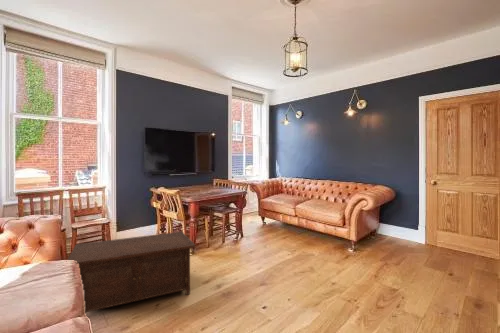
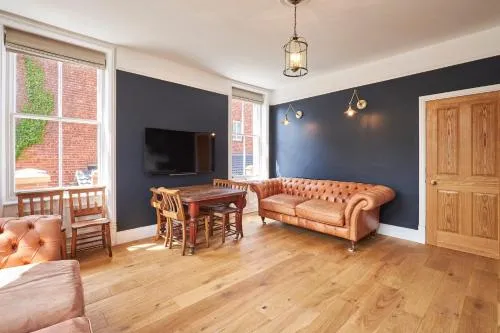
- cabinet [67,231,196,314]
